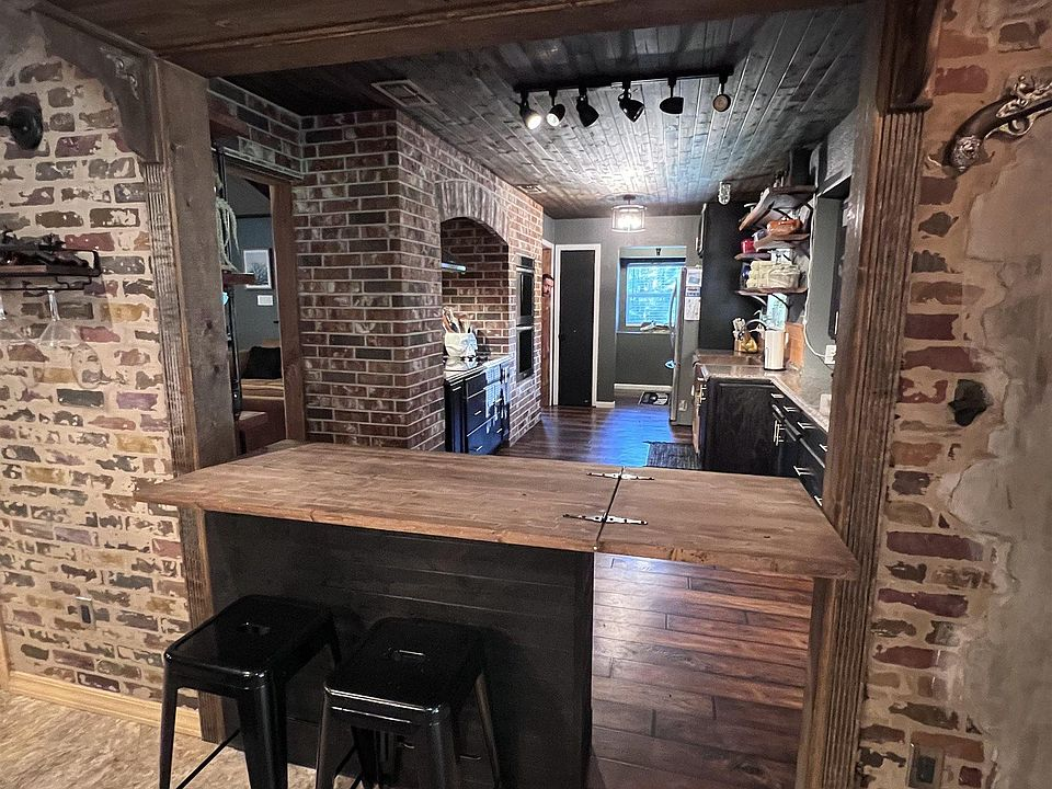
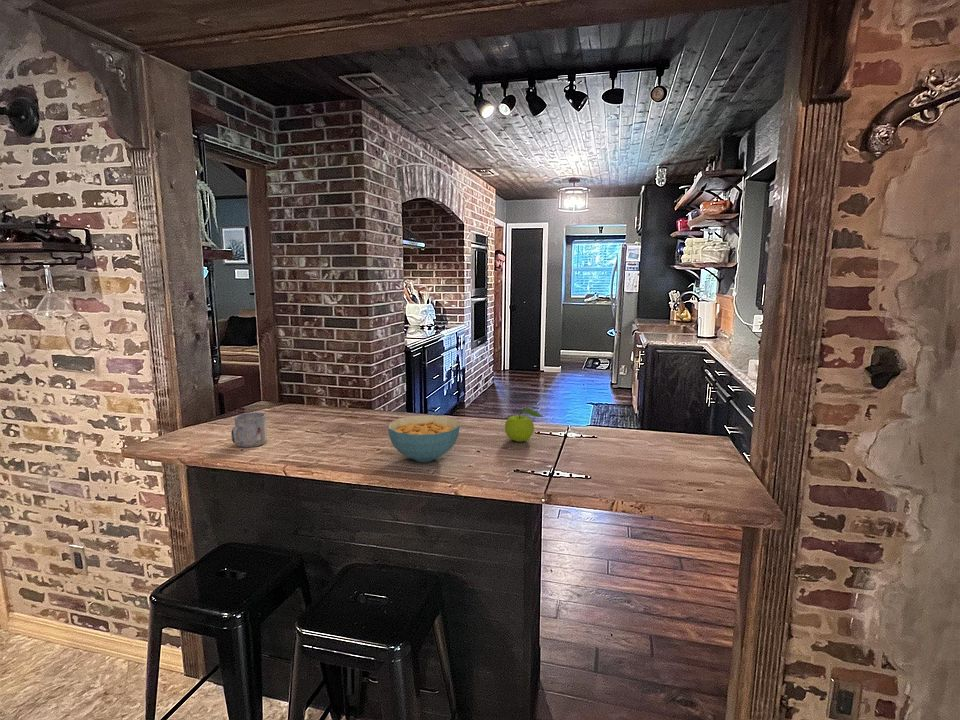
+ mug [230,411,268,448]
+ cereal bowl [387,414,461,463]
+ fruit [504,407,545,443]
